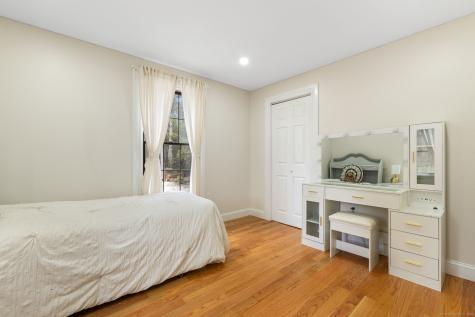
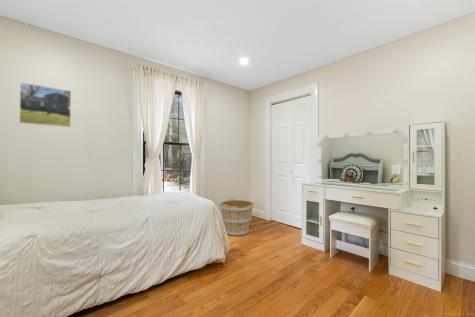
+ wooden bucket [218,198,255,237]
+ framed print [18,81,72,128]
